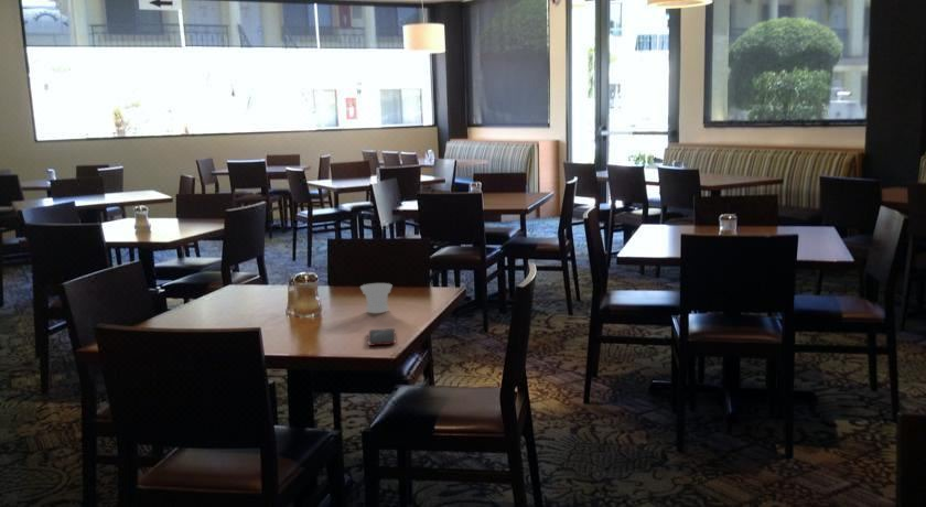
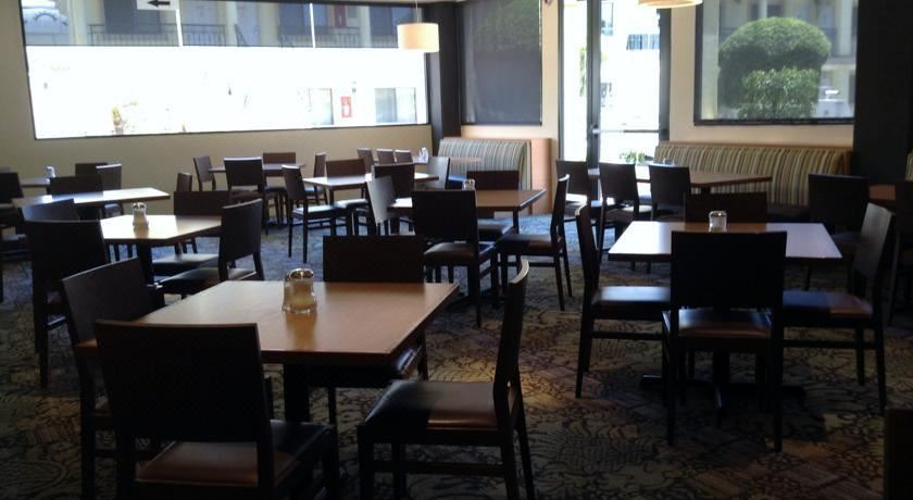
- smartphone [367,327,397,347]
- cup [359,282,394,314]
